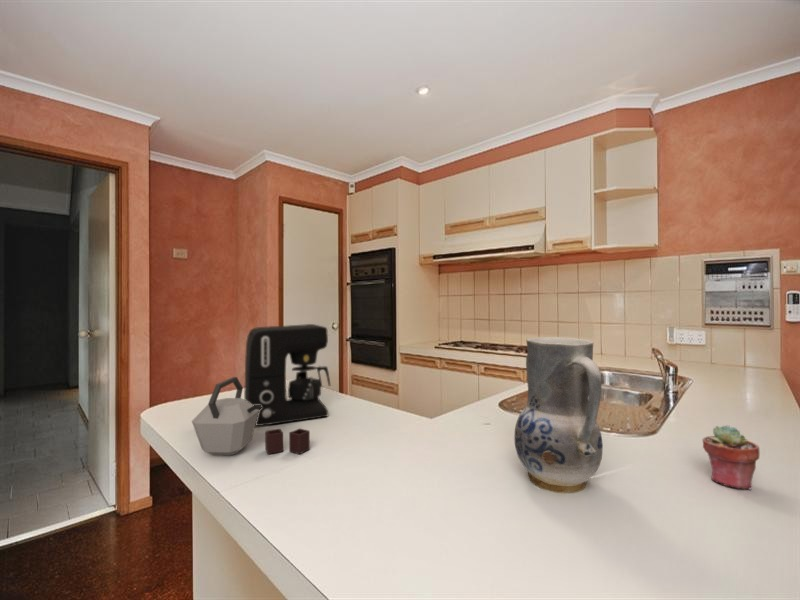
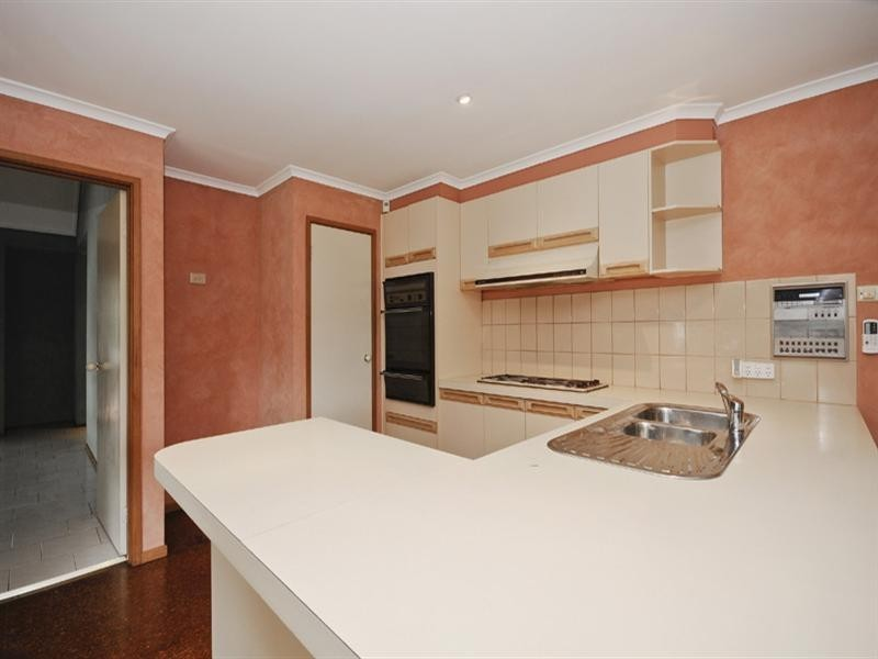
- vase [513,336,604,494]
- potted succulent [701,424,761,491]
- kettle [191,376,311,456]
- coffee maker [243,323,331,427]
